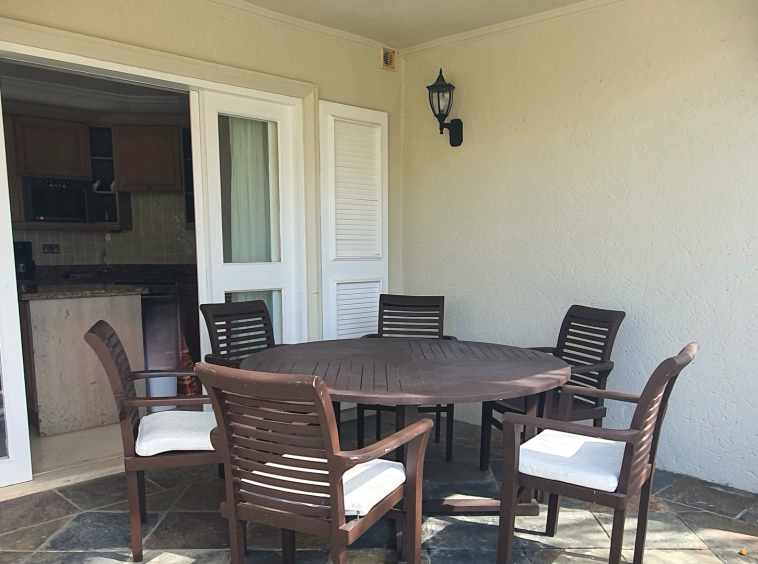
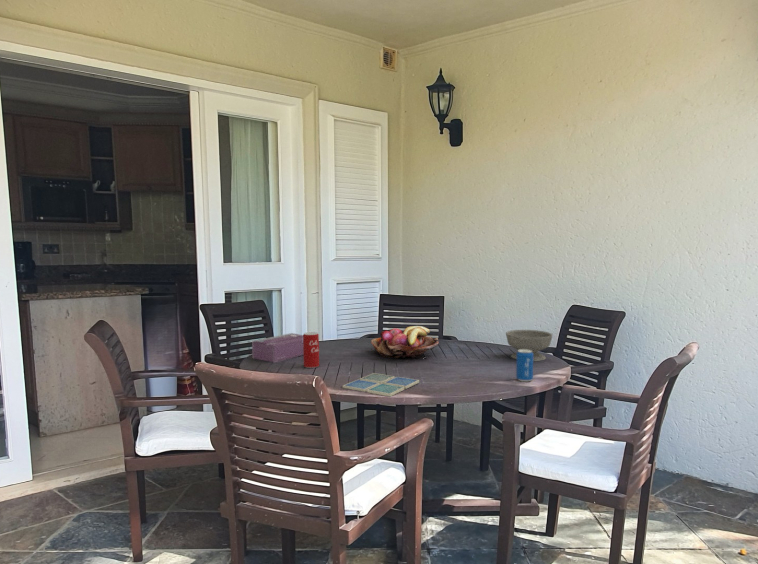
+ beverage can [302,331,320,369]
+ tissue box [251,332,303,363]
+ bowl [505,329,554,362]
+ fruit basket [370,325,440,360]
+ drink coaster [342,372,420,398]
+ beverage can [515,349,534,383]
